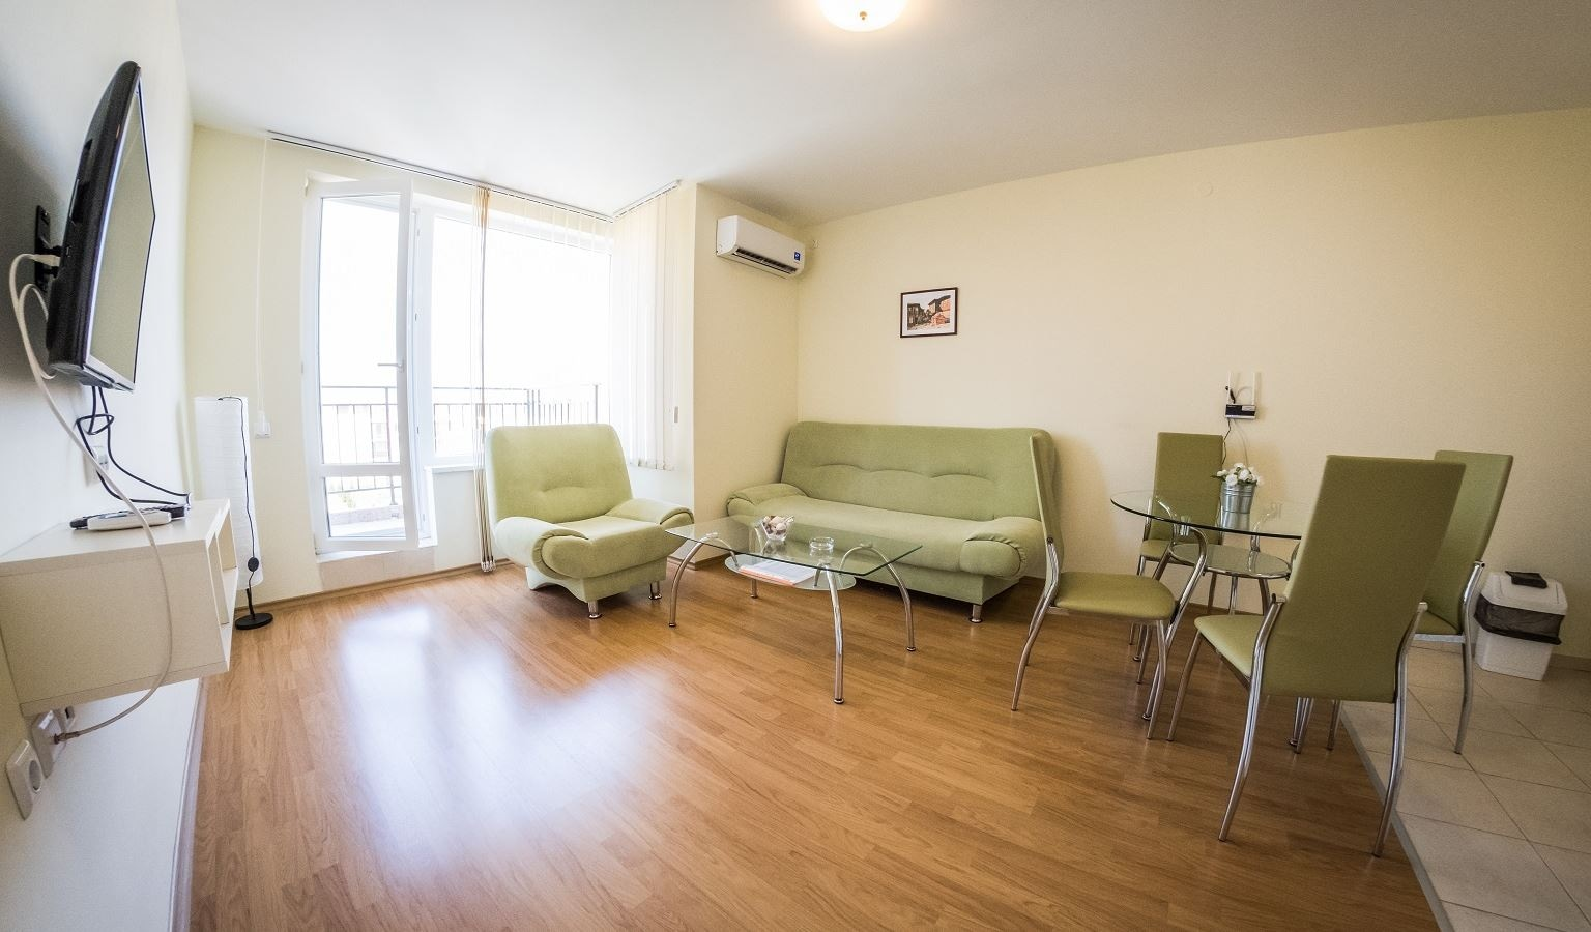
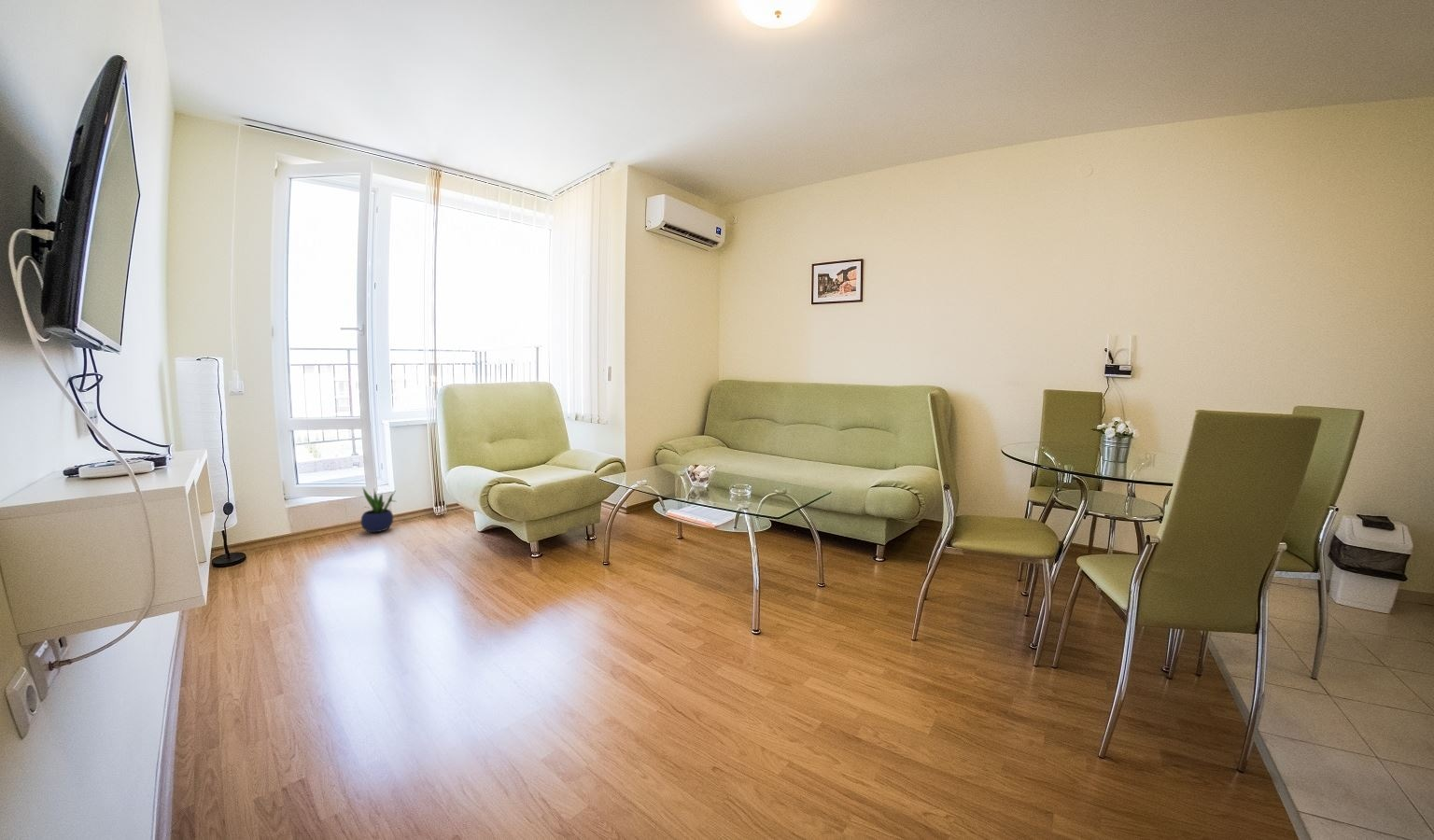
+ potted plant [359,486,397,533]
